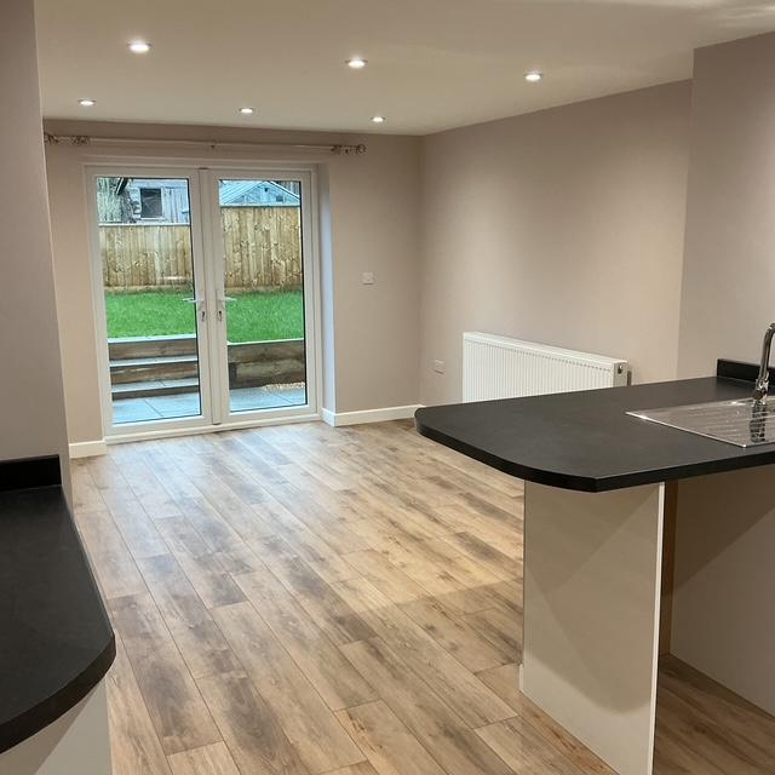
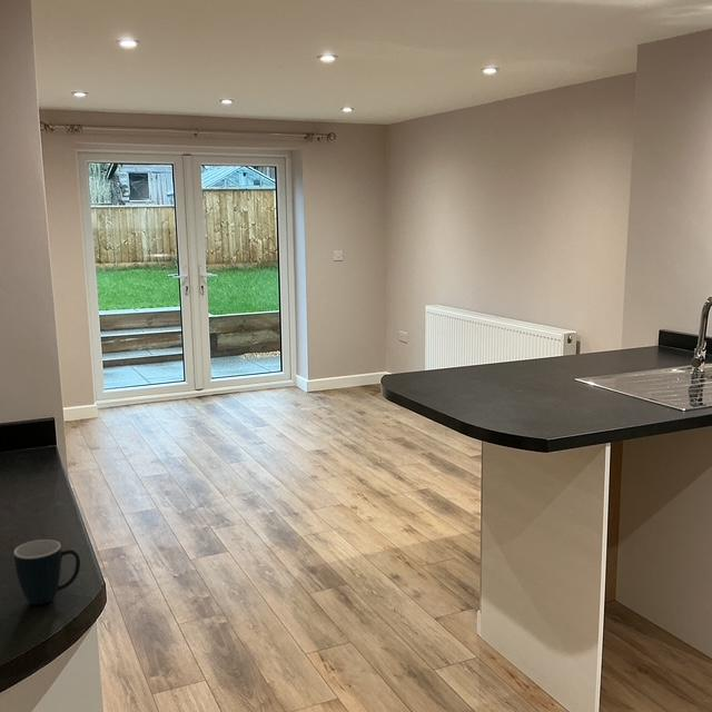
+ mug [13,538,81,605]
